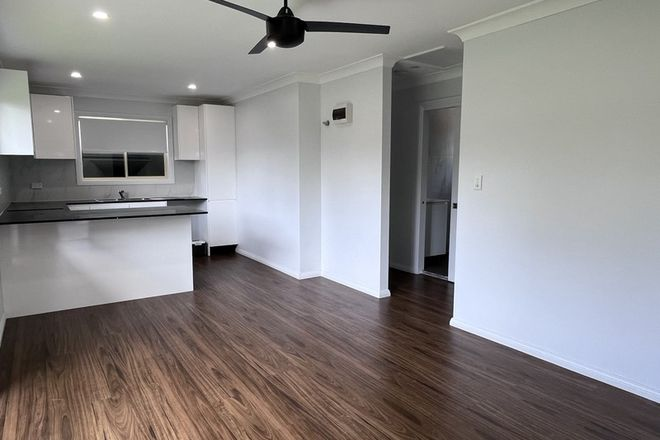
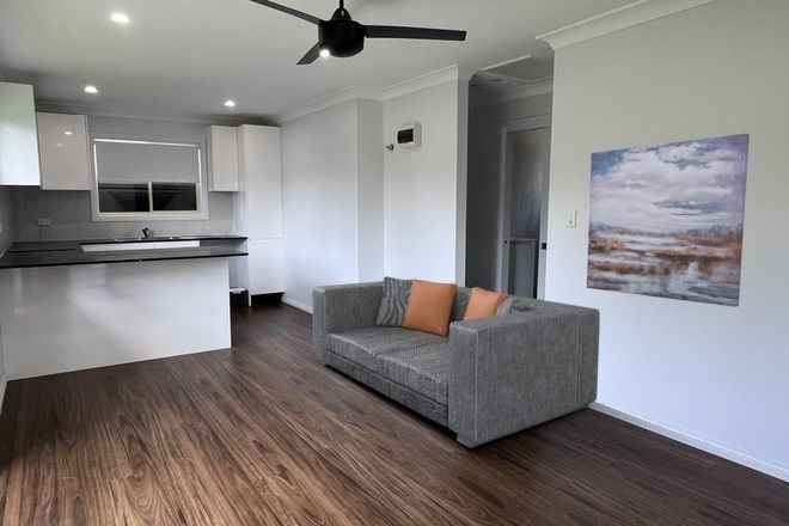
+ sofa [311,275,601,449]
+ wall art [586,133,751,308]
